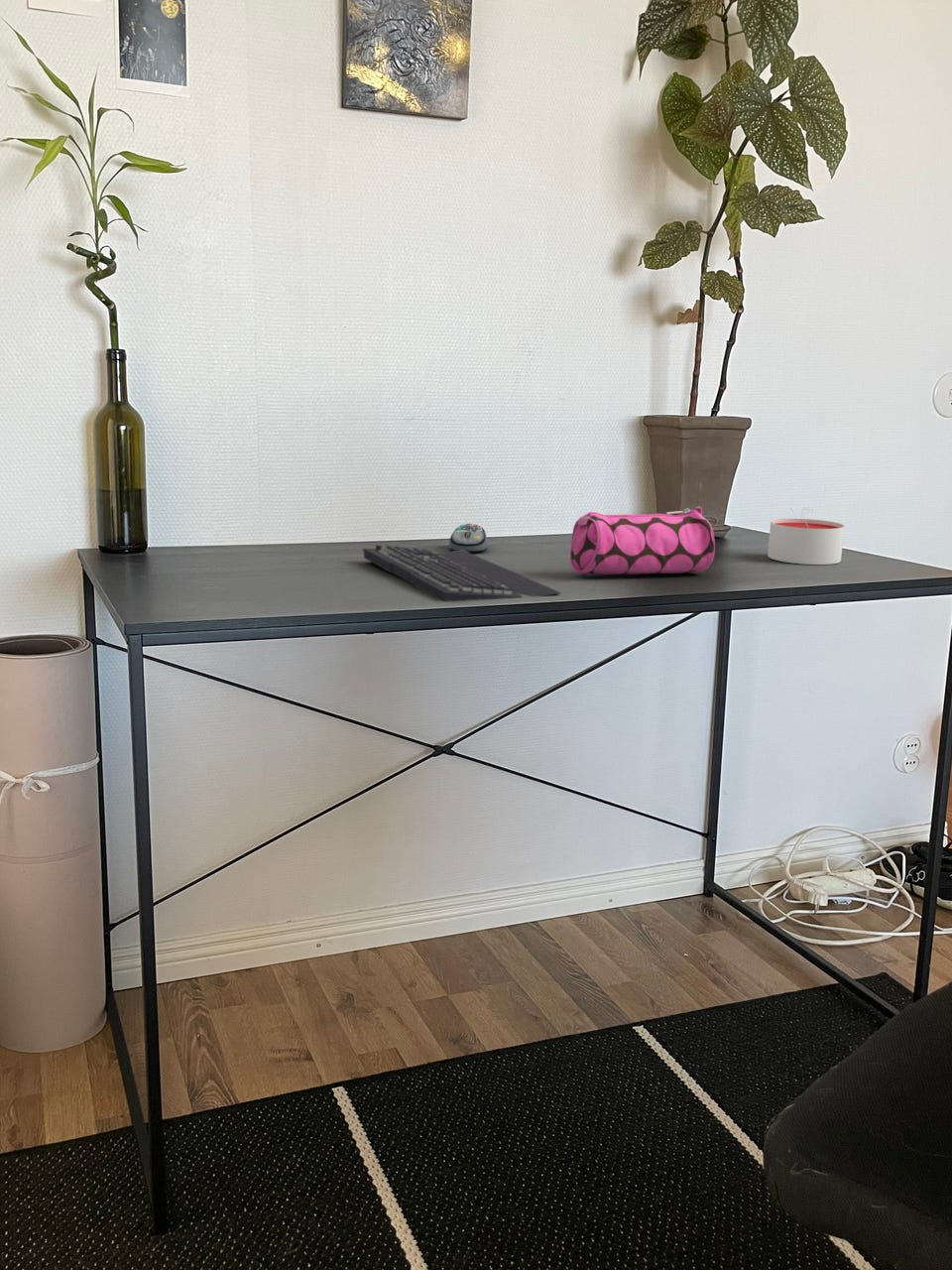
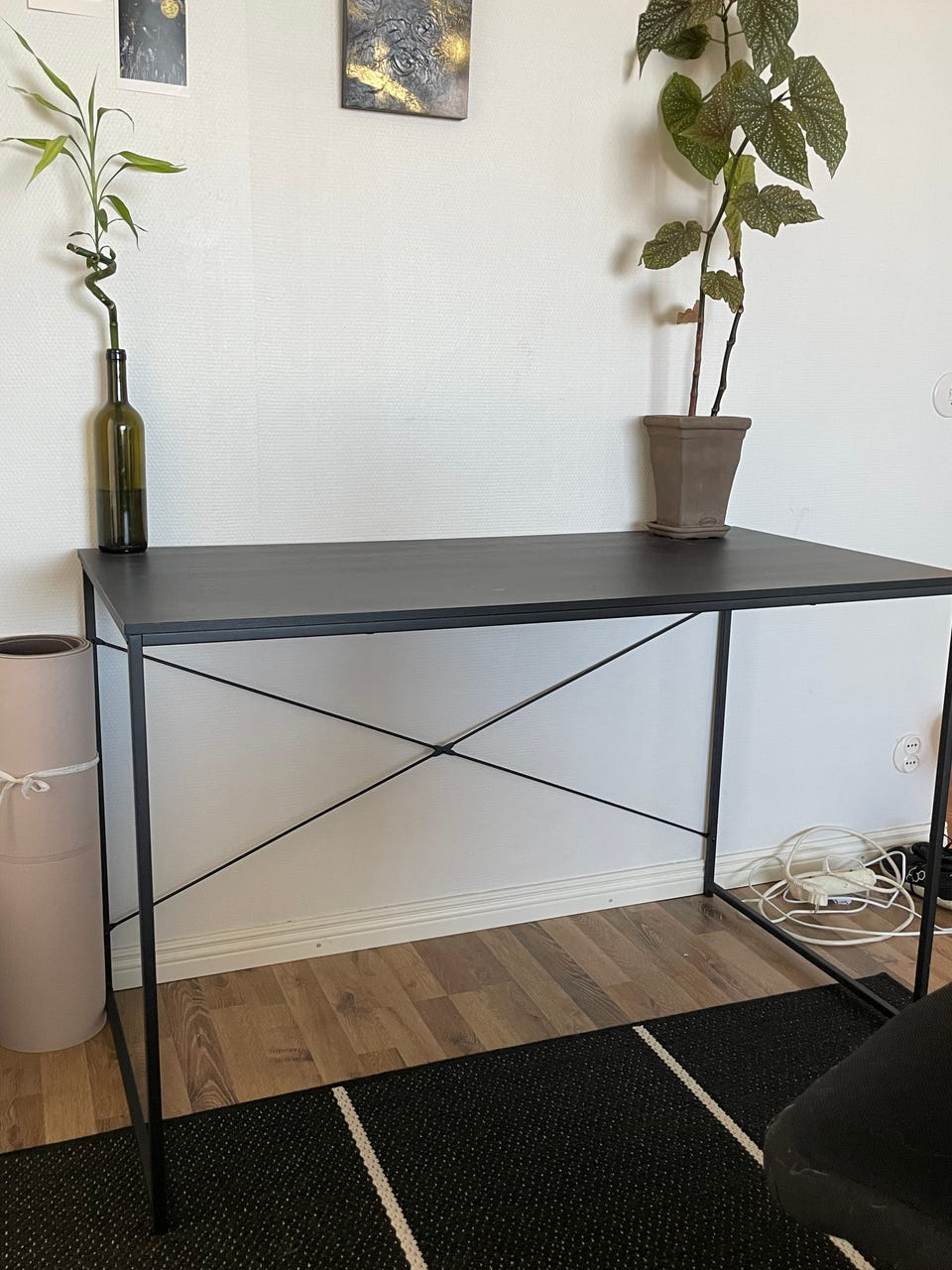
- pencil case [569,505,716,575]
- keyboard [362,544,562,602]
- candle [767,518,845,566]
- computer mouse [448,523,488,554]
